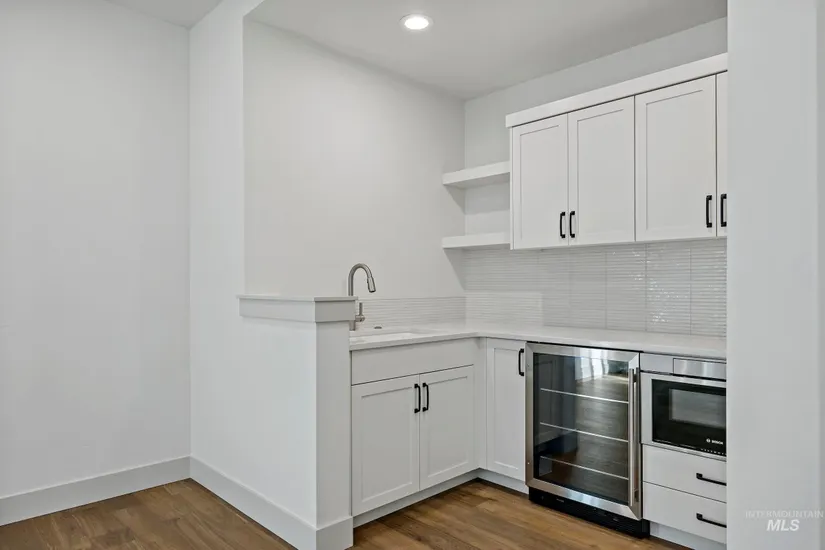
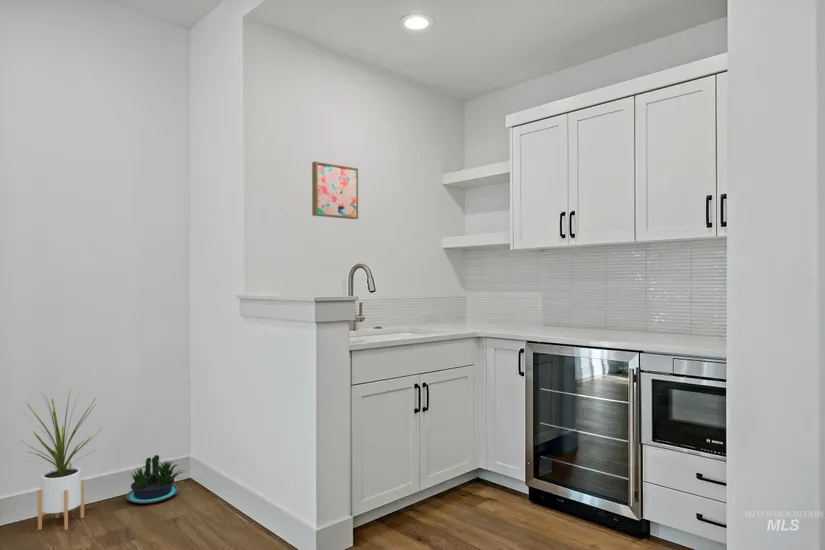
+ house plant [18,387,103,531]
+ wall art [311,161,359,220]
+ potted plant [125,454,186,504]
